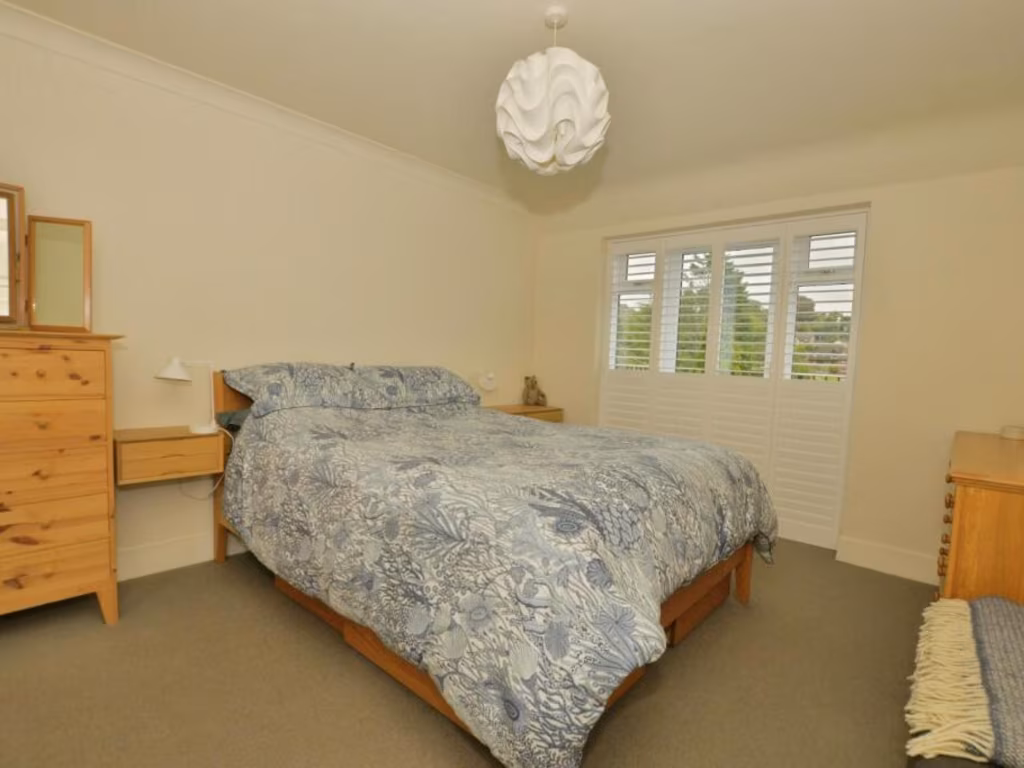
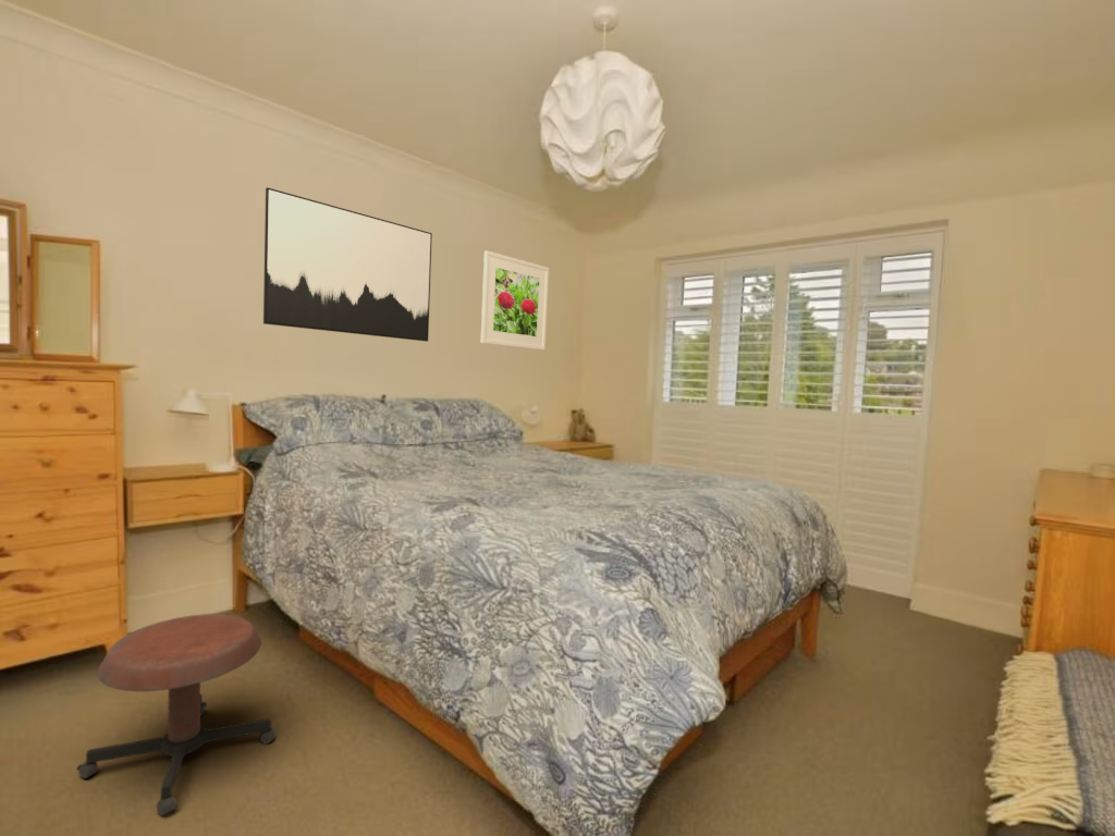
+ stool [76,613,278,816]
+ wall art [262,186,433,343]
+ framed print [480,249,550,352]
